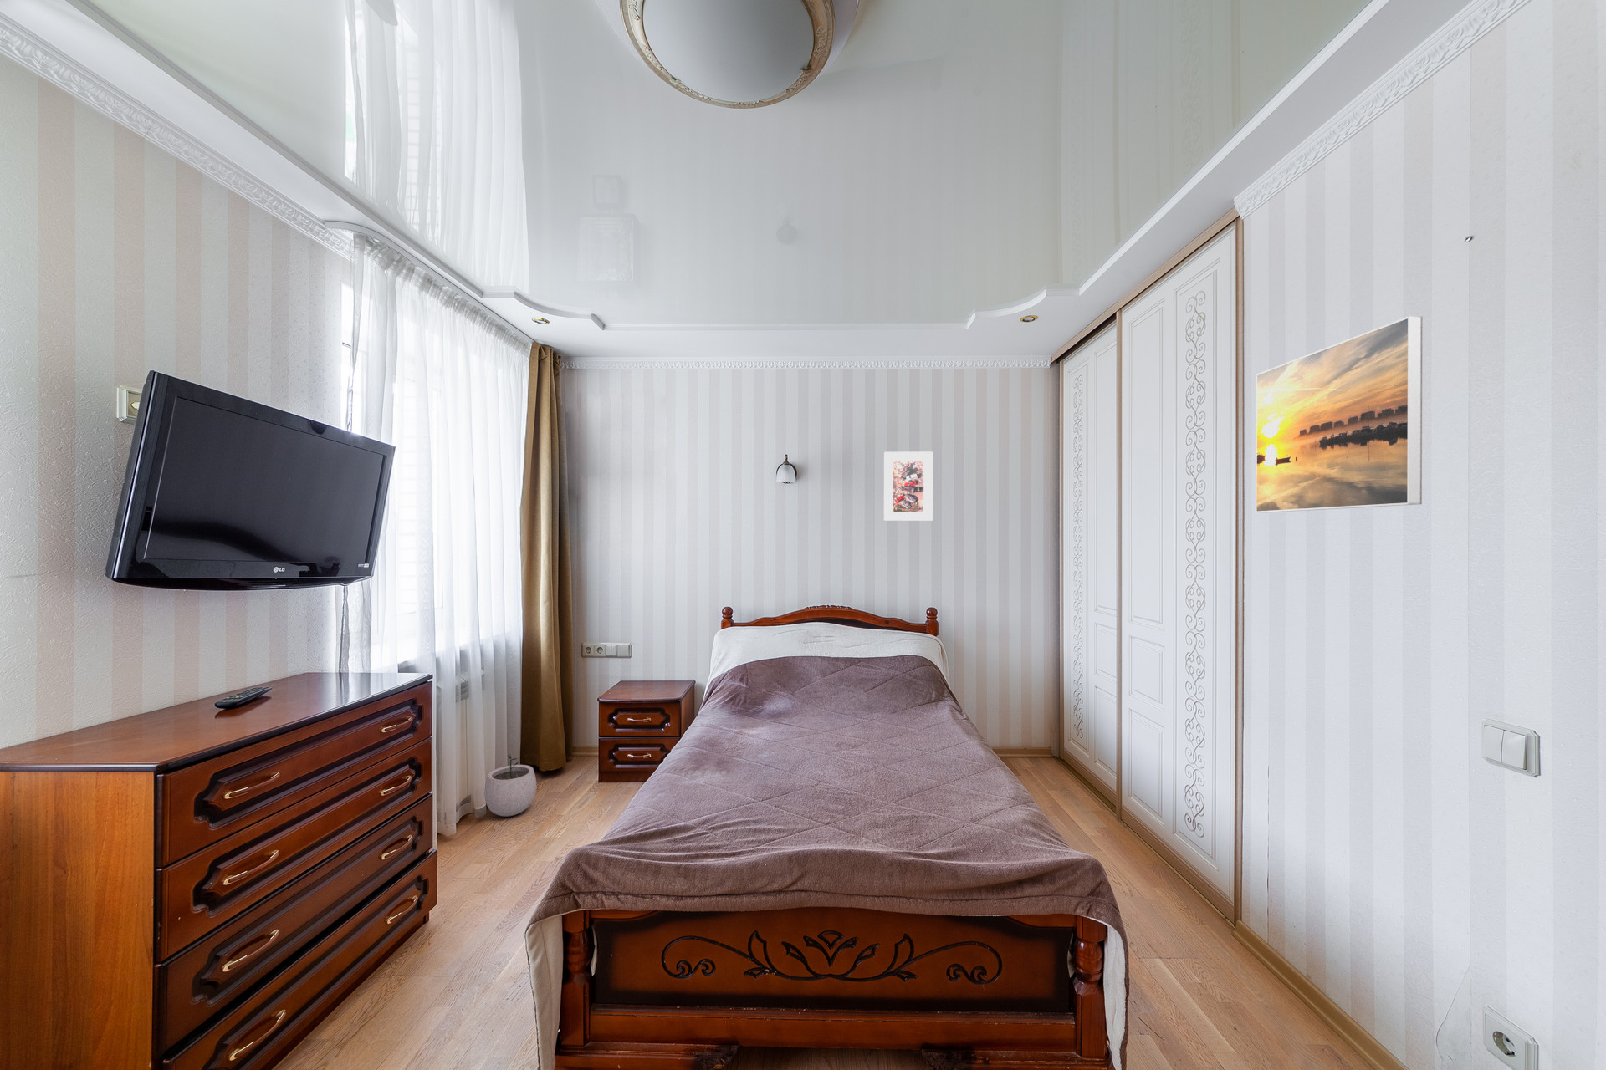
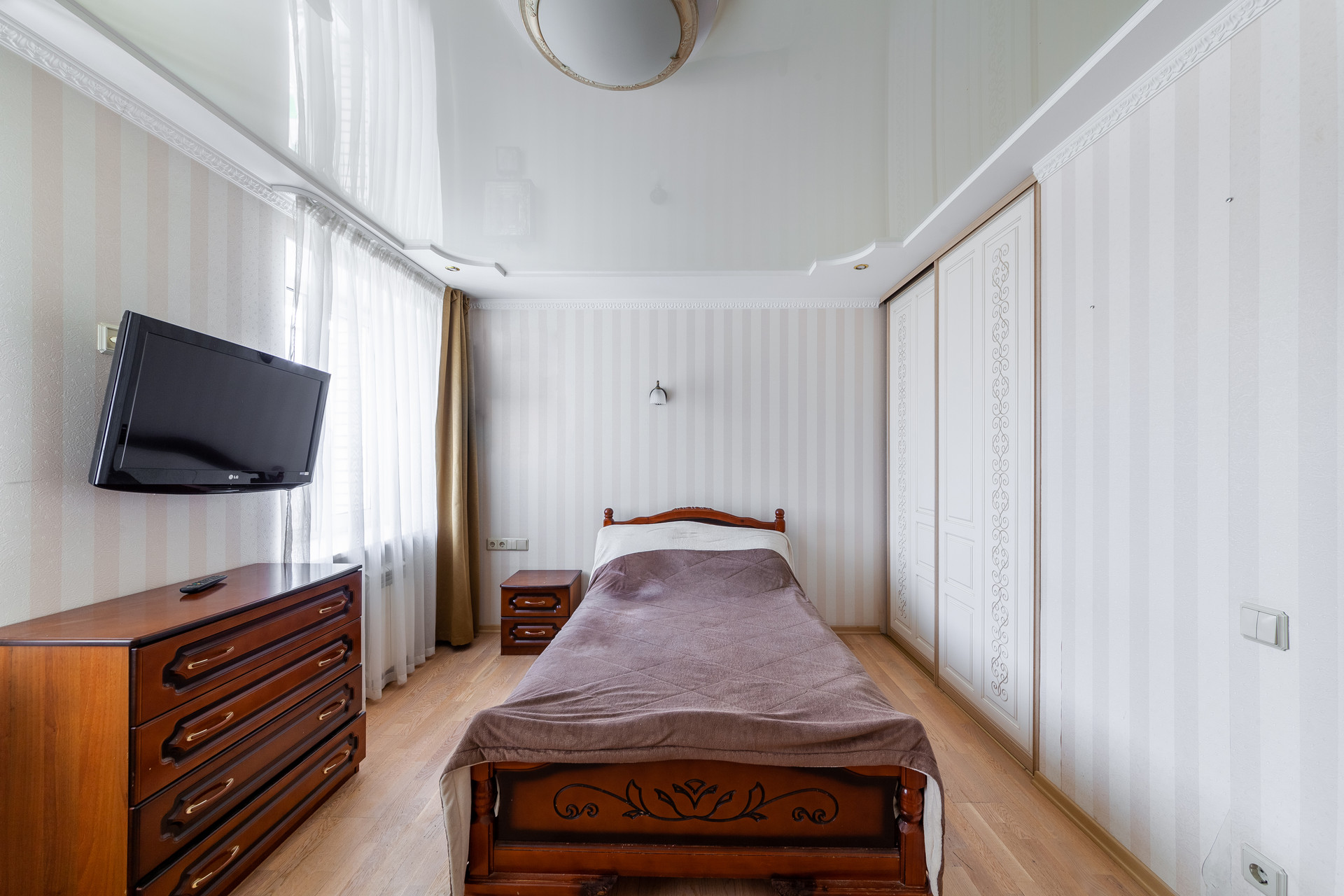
- plant pot [484,754,537,817]
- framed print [883,451,933,522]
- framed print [1255,315,1423,514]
